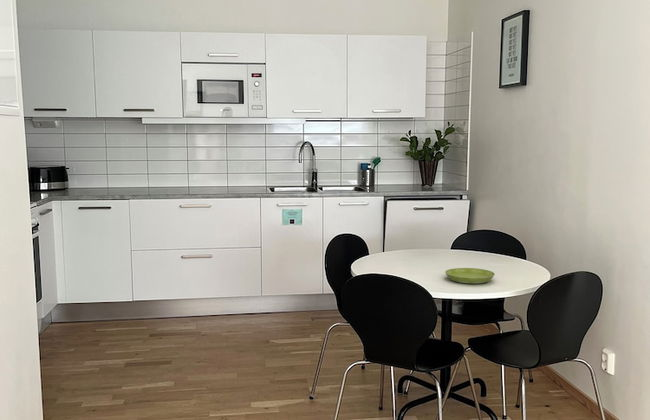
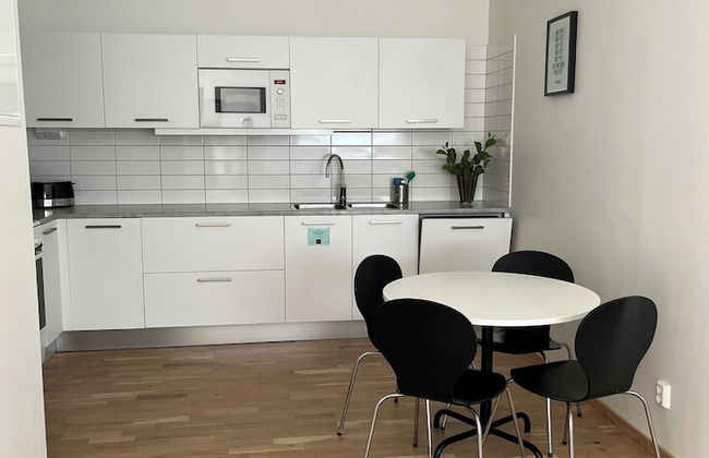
- saucer [444,267,496,285]
